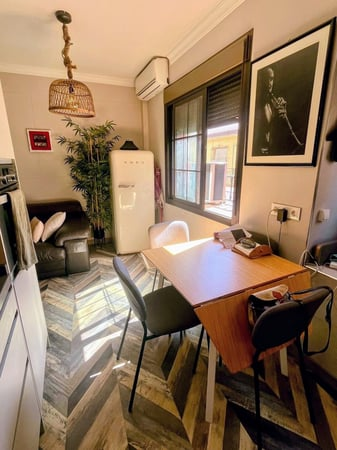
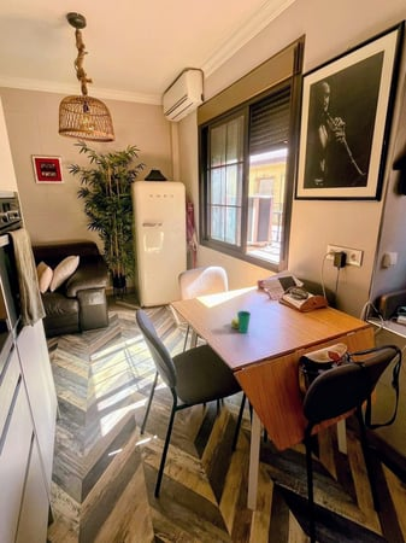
+ cup [230,310,252,334]
